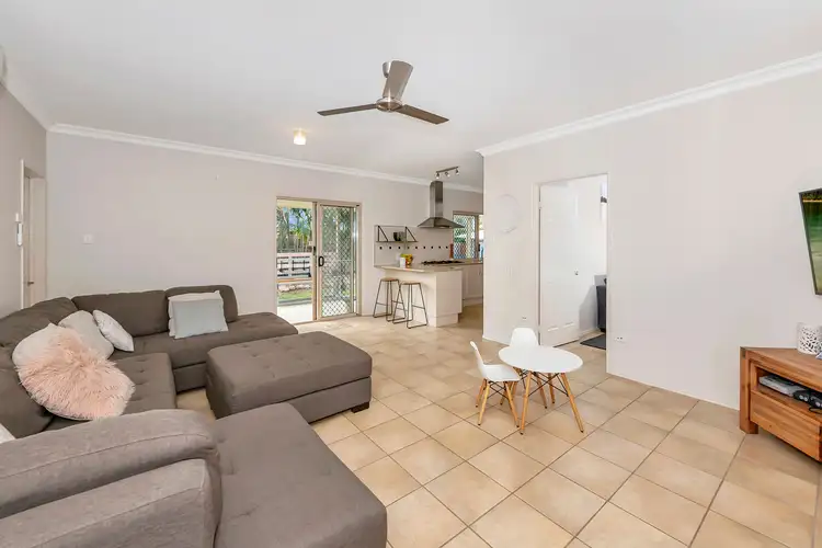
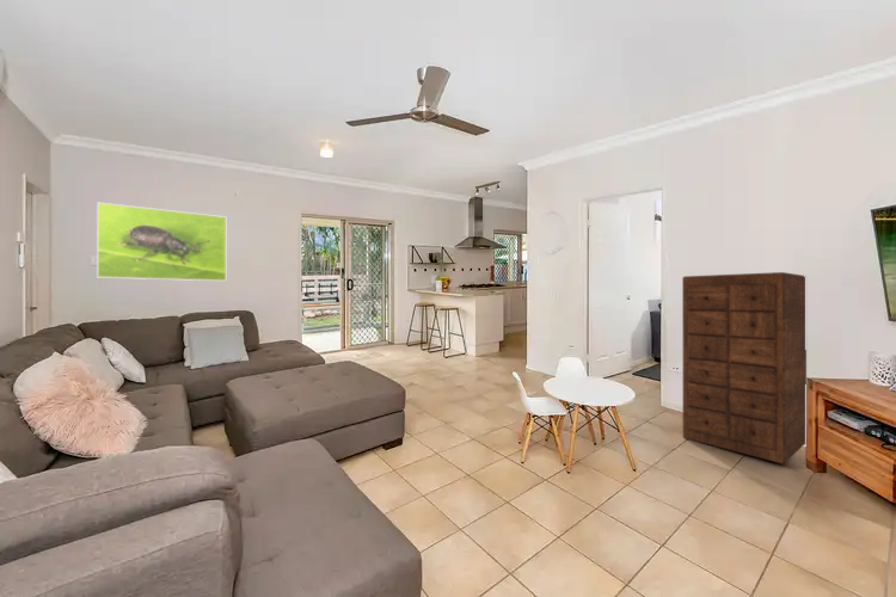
+ dresser [681,271,808,464]
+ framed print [96,201,227,282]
